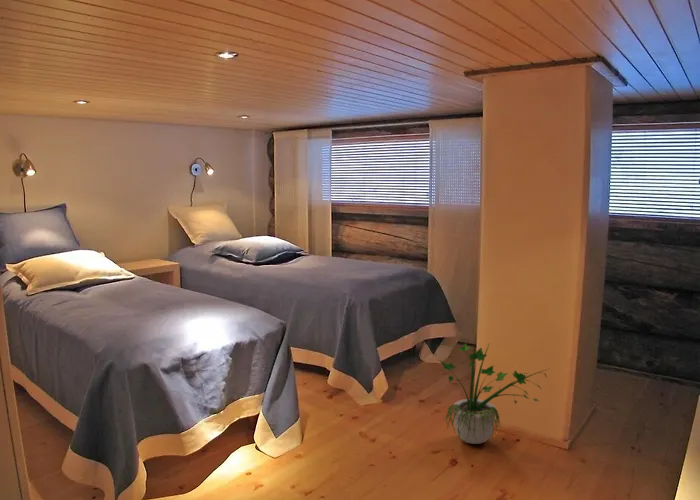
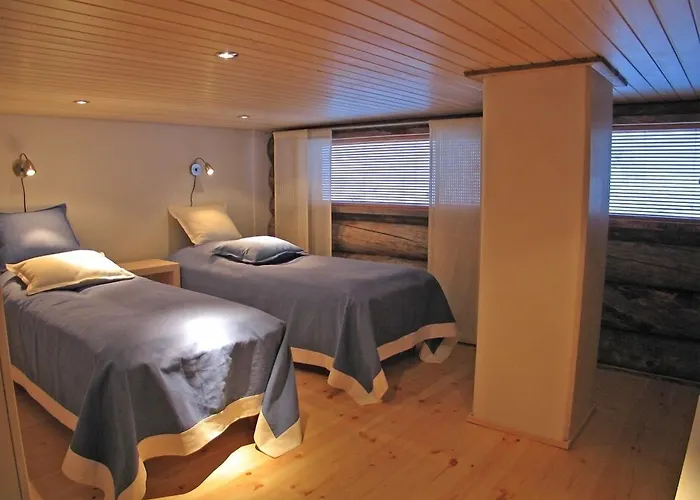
- potted plant [439,326,549,445]
